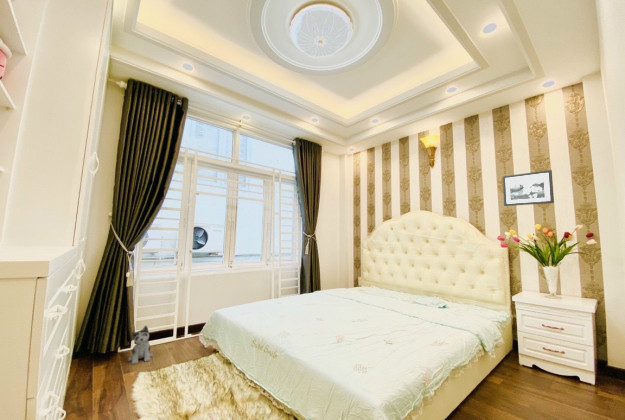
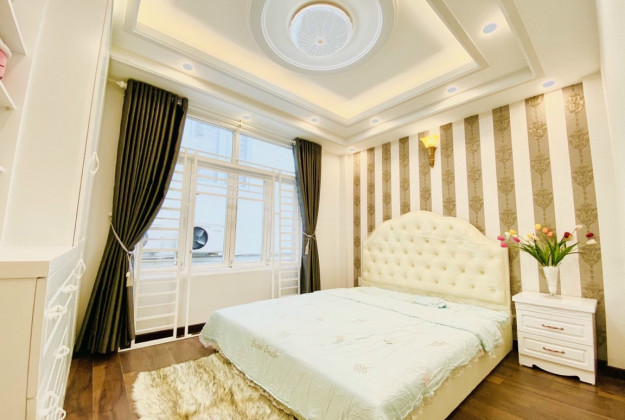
- picture frame [502,169,555,207]
- plush toy [127,325,153,365]
